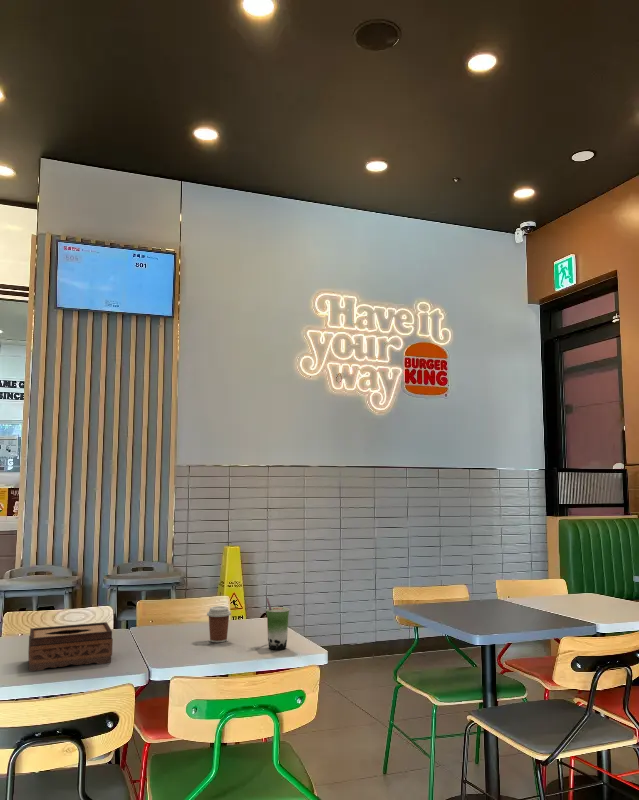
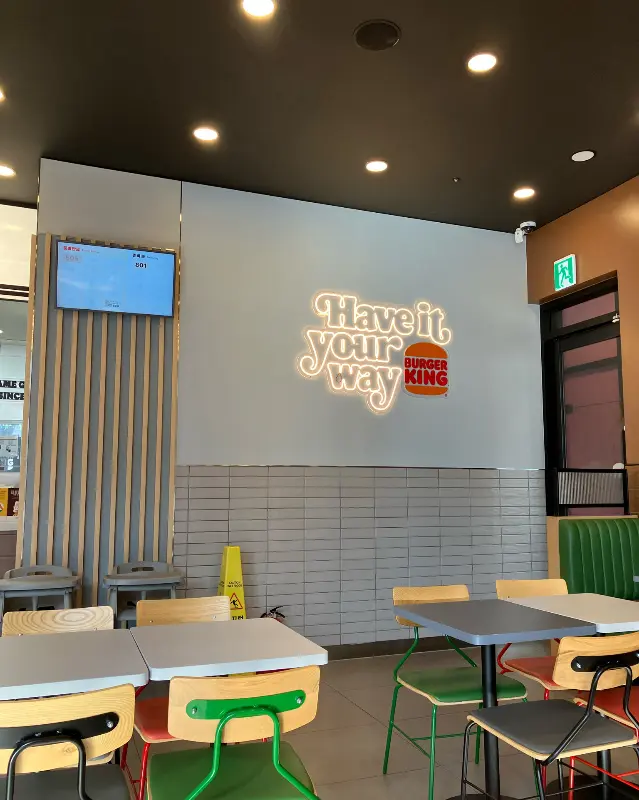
- tissue box [27,621,114,672]
- coffee cup [206,605,232,644]
- beverage cup [265,597,291,651]
